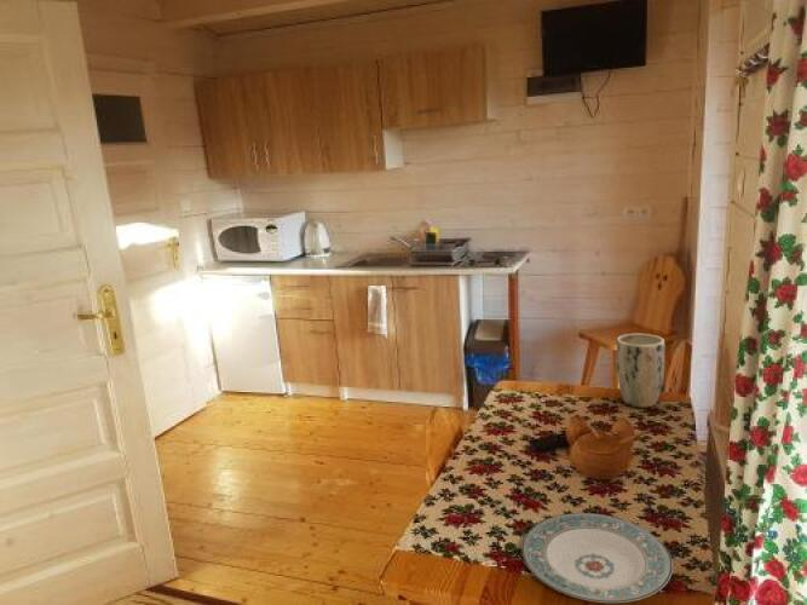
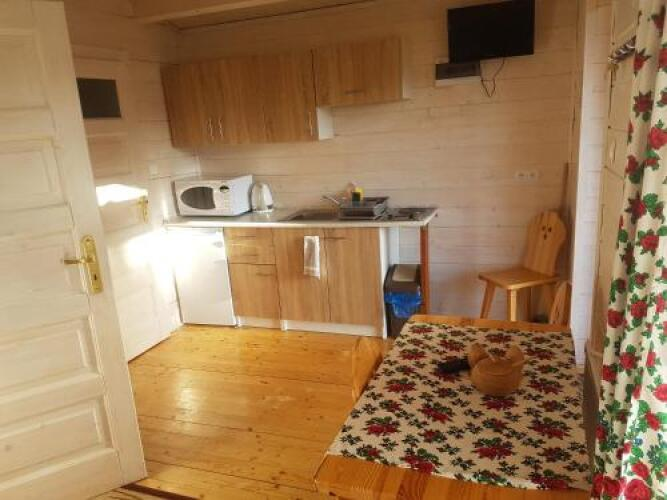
- plant pot [615,333,665,409]
- plate [520,512,674,604]
